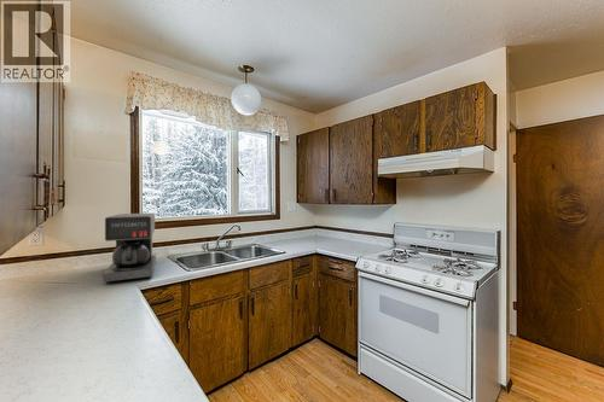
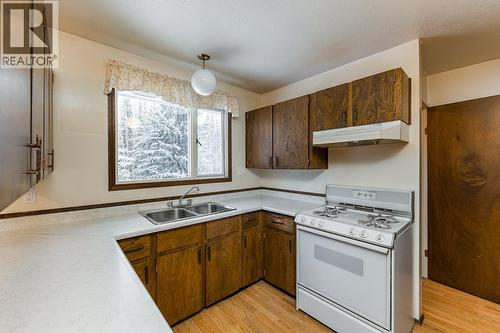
- coffee maker [101,212,157,284]
